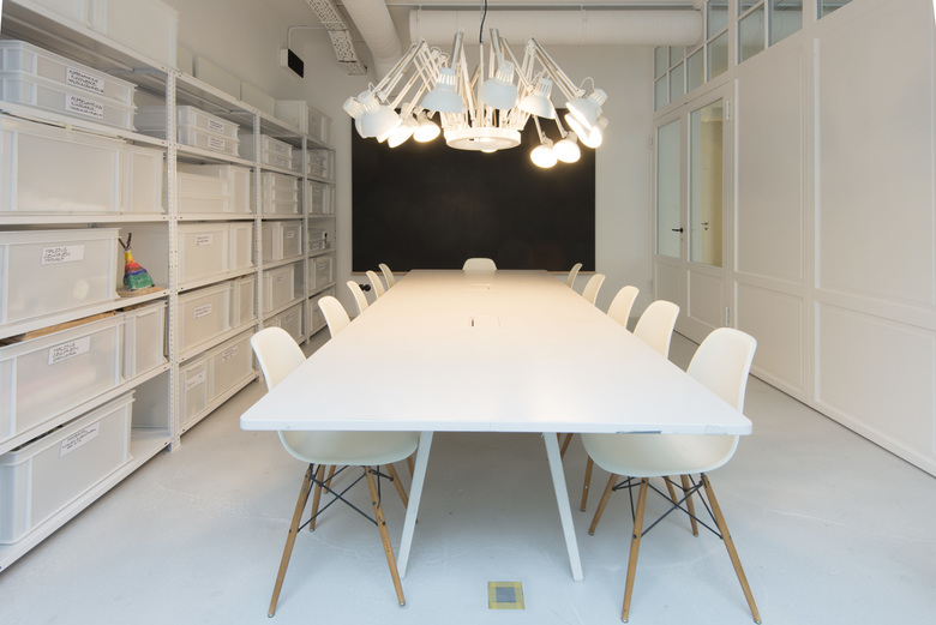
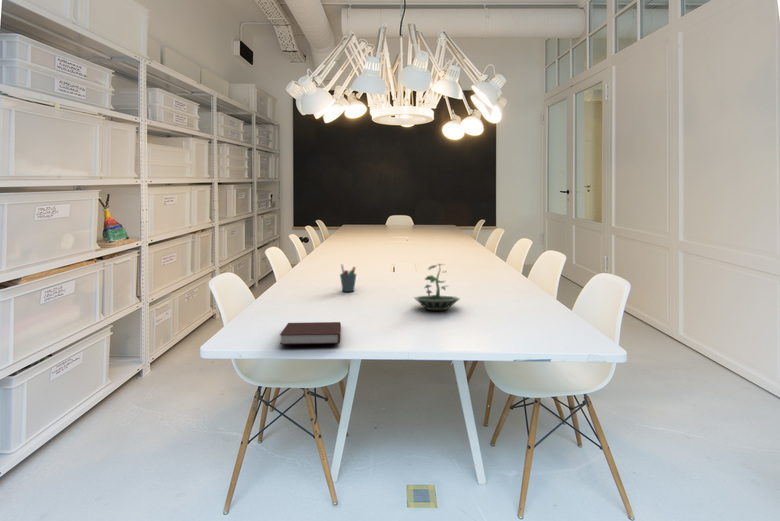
+ pen holder [339,264,357,292]
+ terrarium [412,263,461,311]
+ notebook [279,321,342,346]
